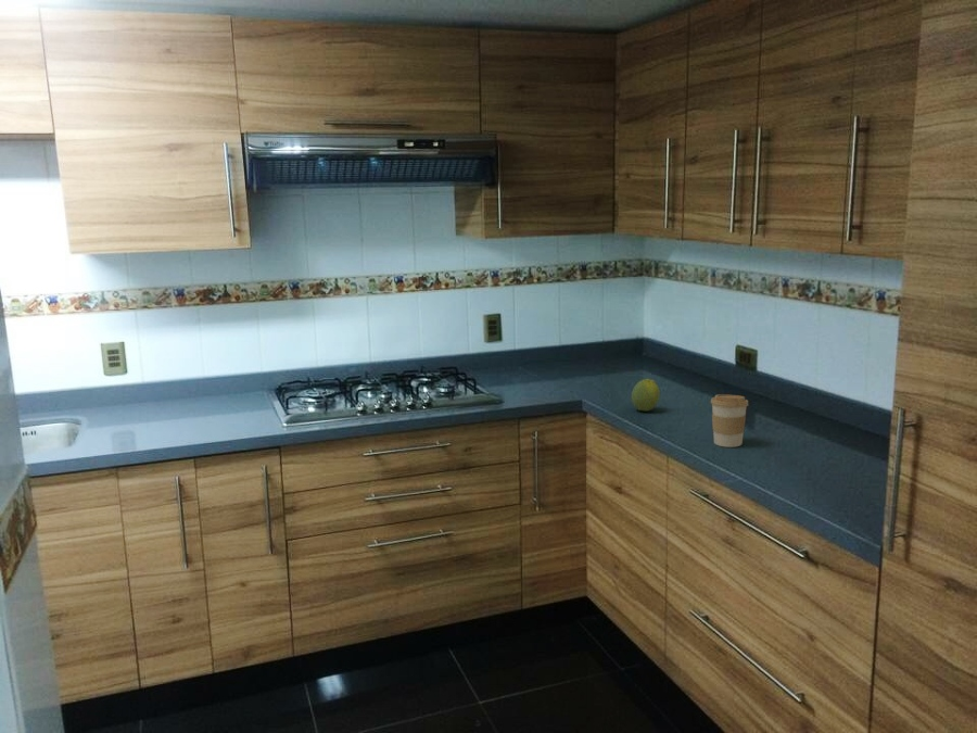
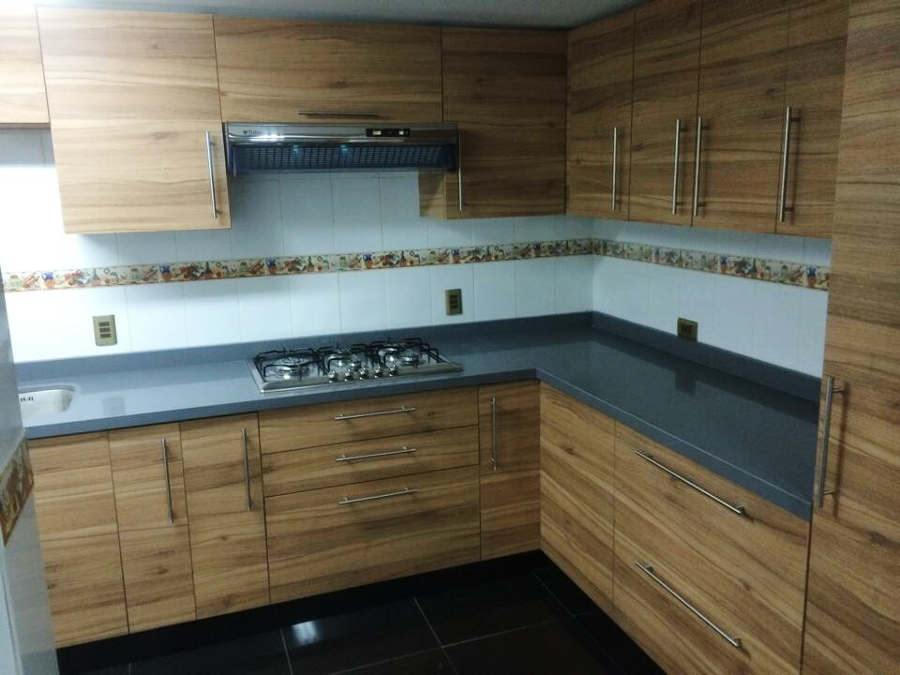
- coffee cup [710,393,749,448]
- fruit [631,378,660,413]
